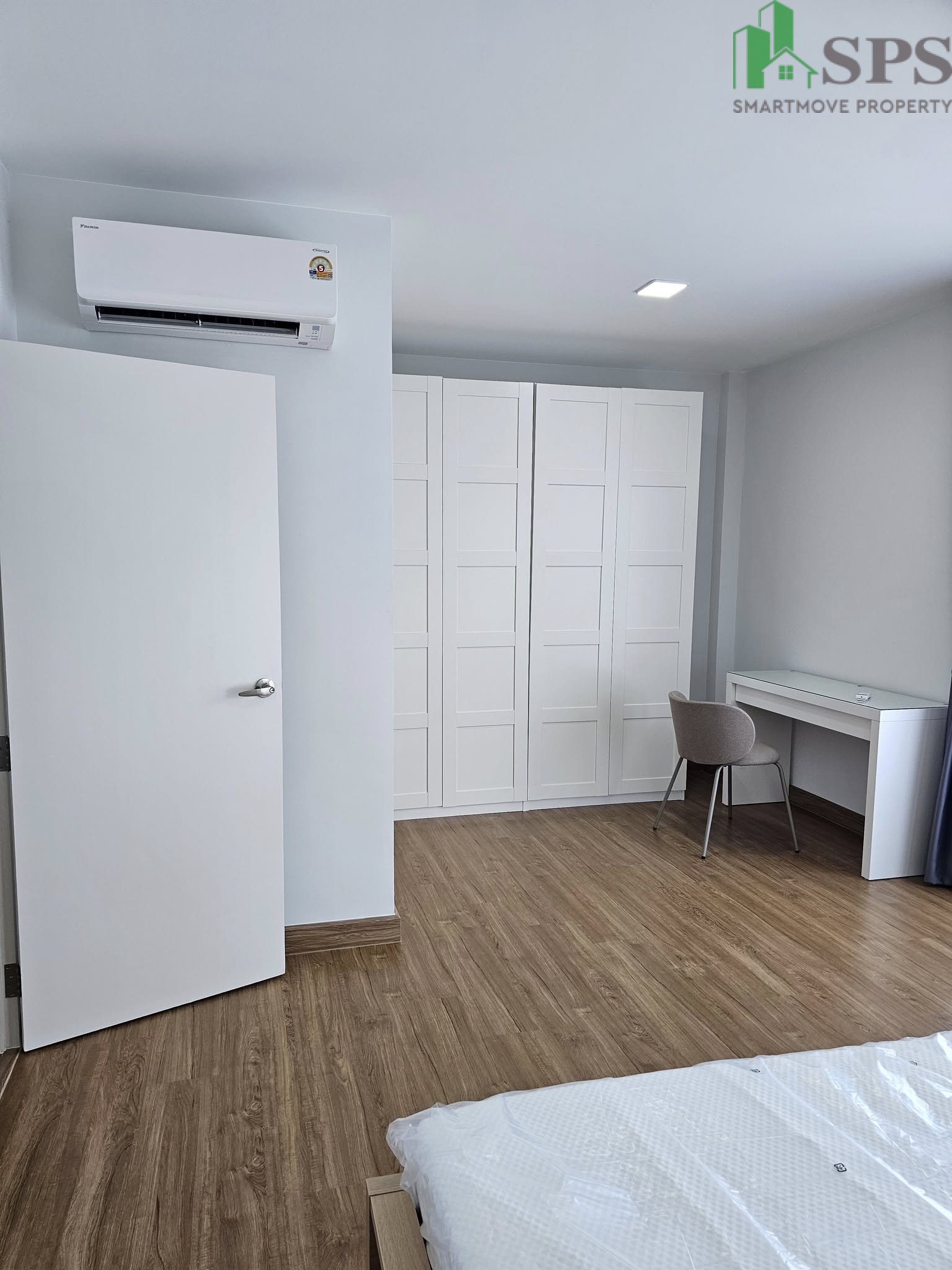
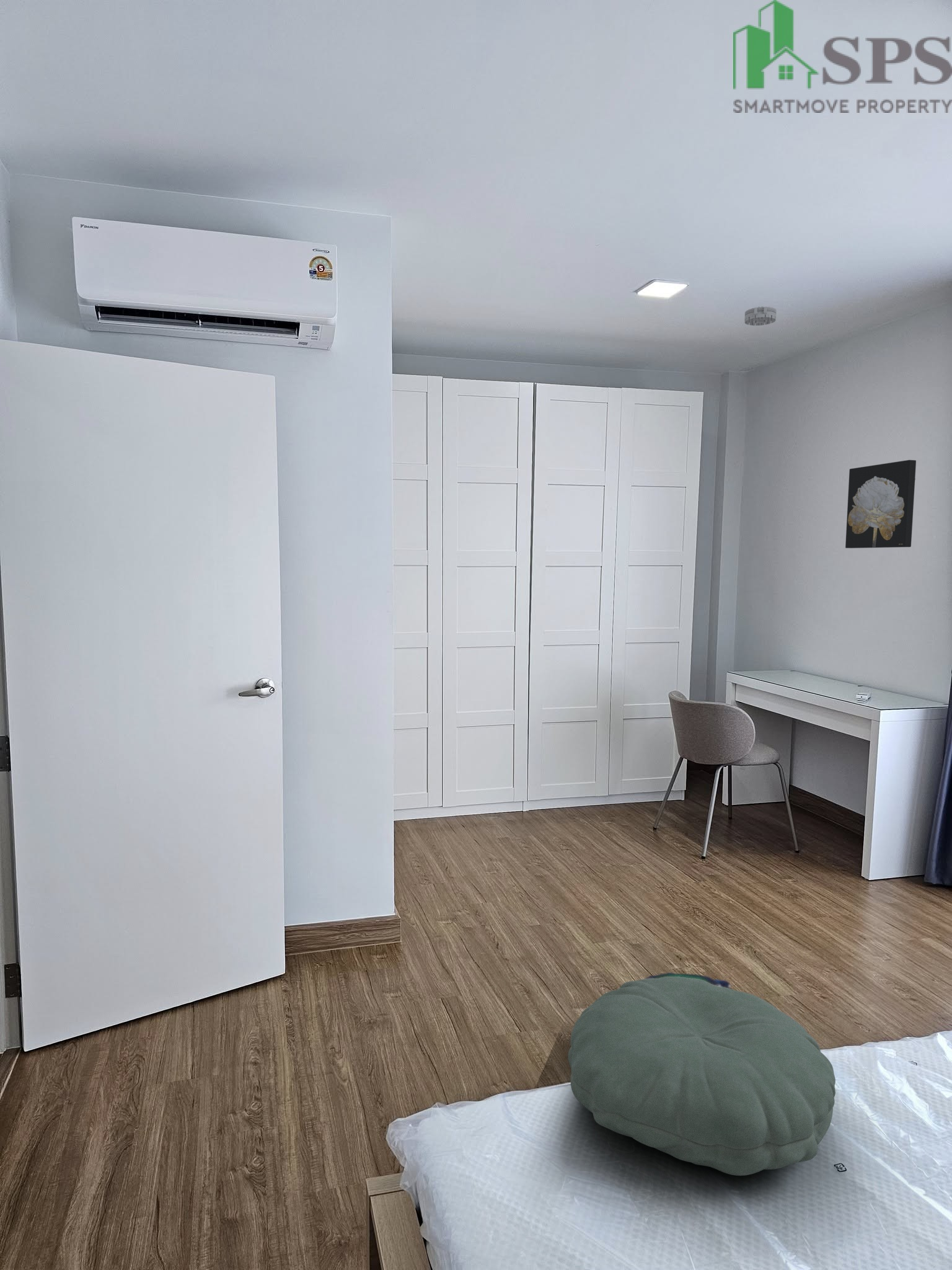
+ smoke detector [744,306,777,326]
+ pillow [567,977,836,1176]
+ wall art [845,460,917,549]
+ plush toy [645,972,731,989]
